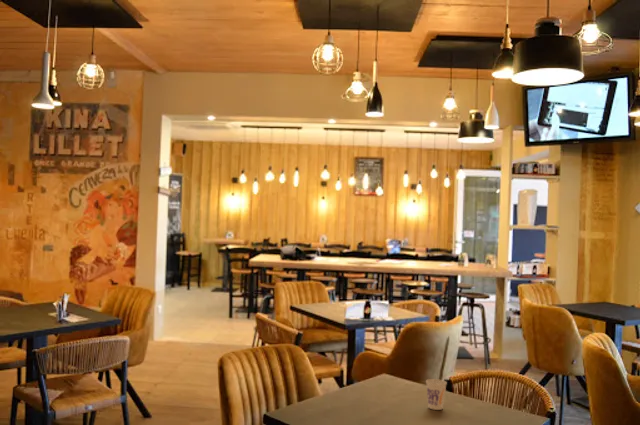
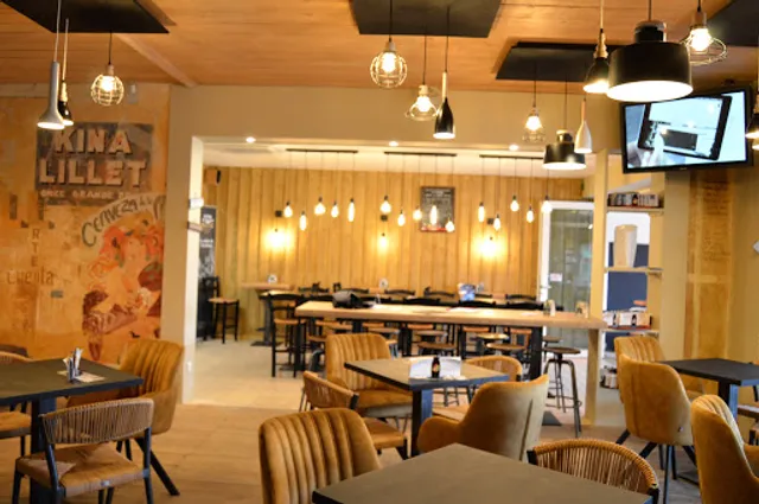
- cup [425,378,448,411]
